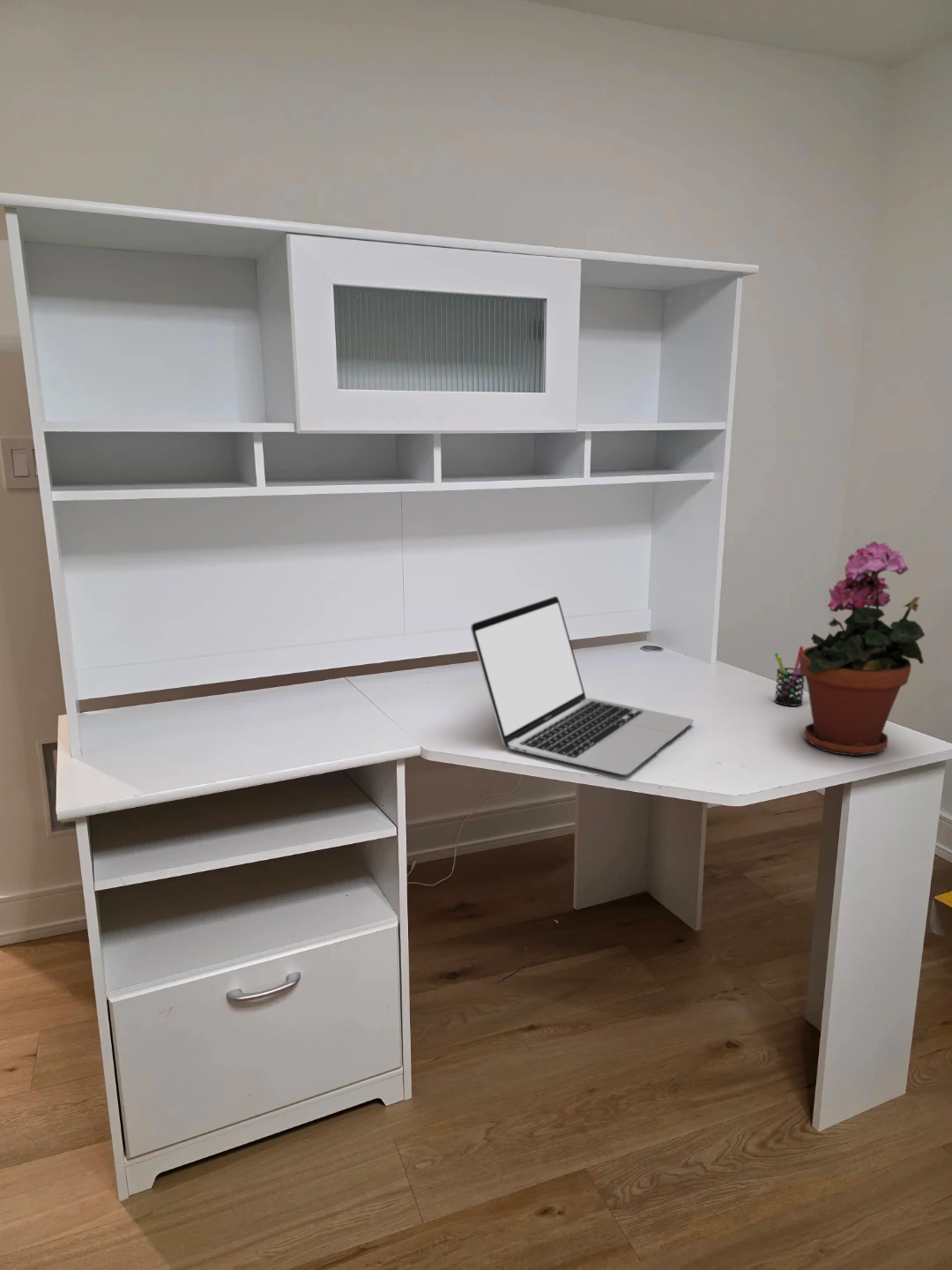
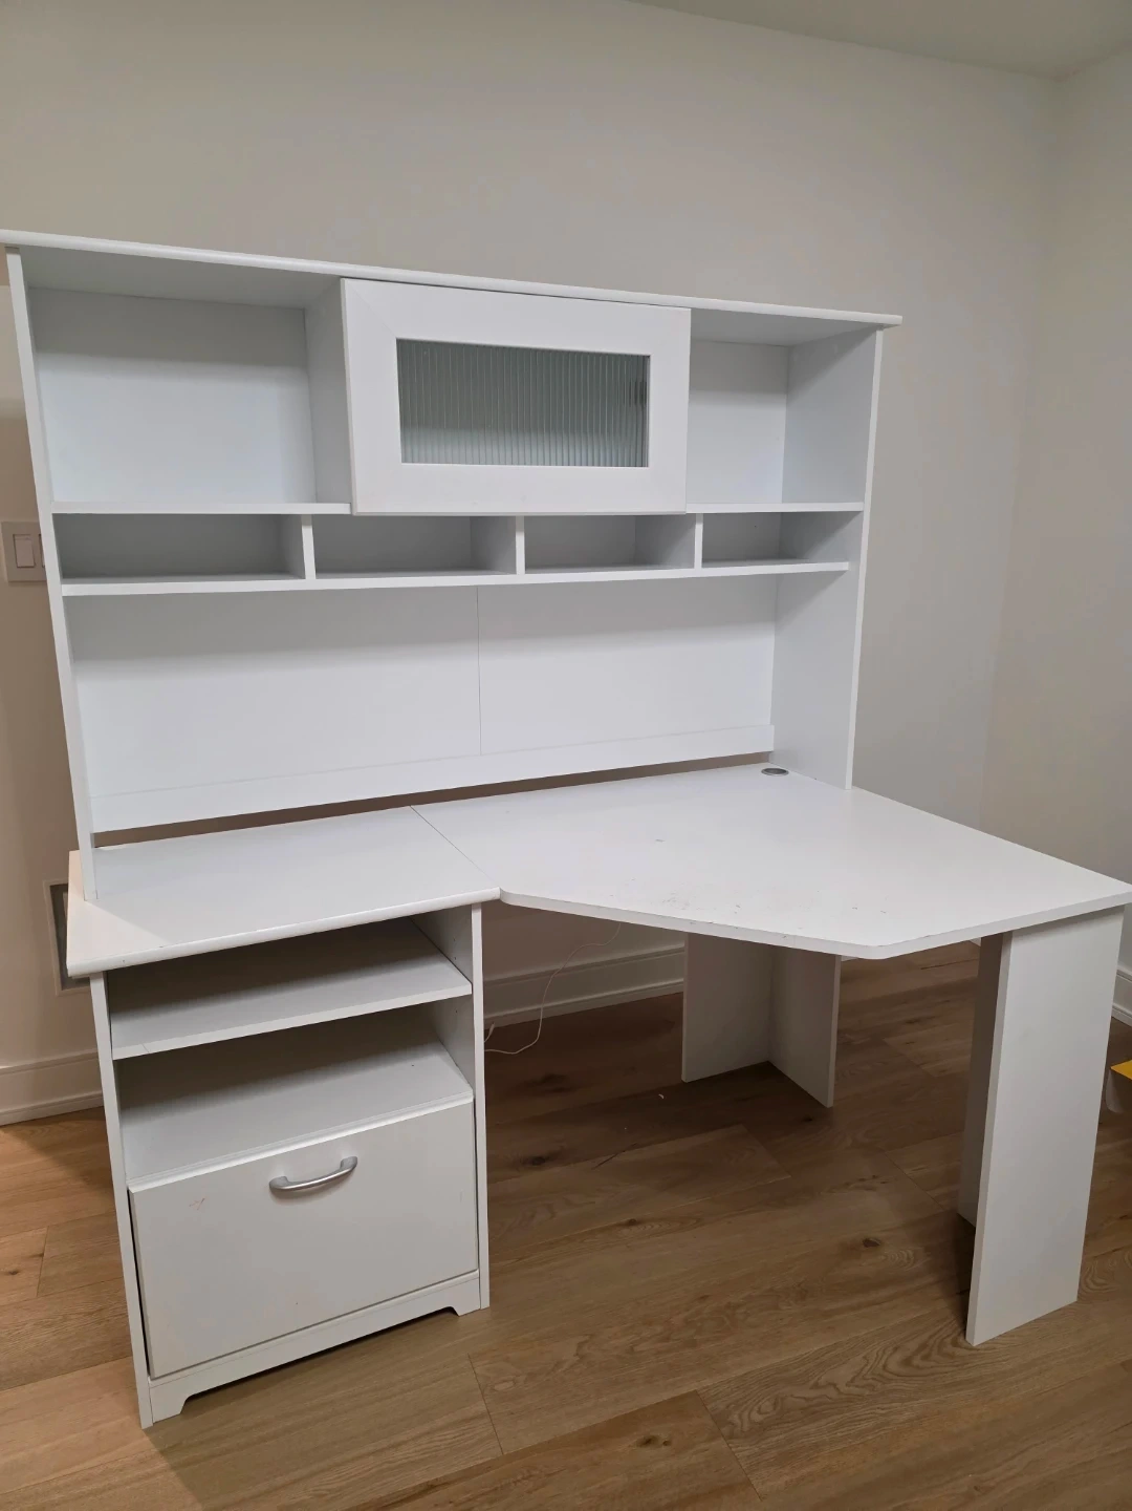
- laptop [470,595,695,775]
- pen holder [773,646,806,706]
- potted plant [799,541,926,758]
